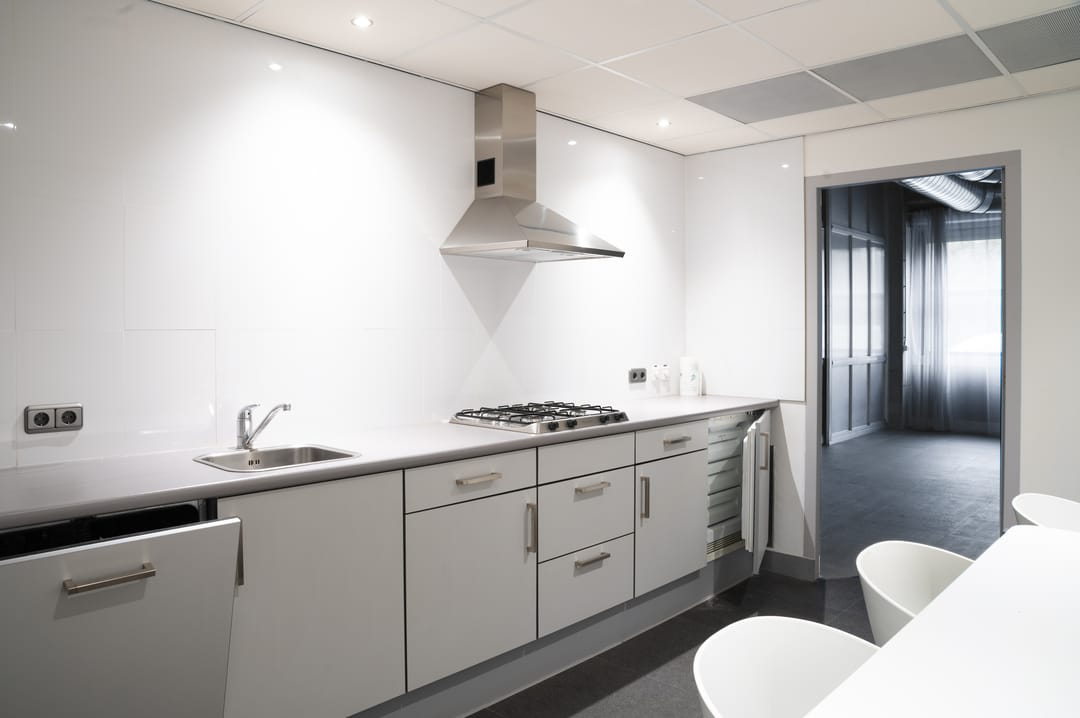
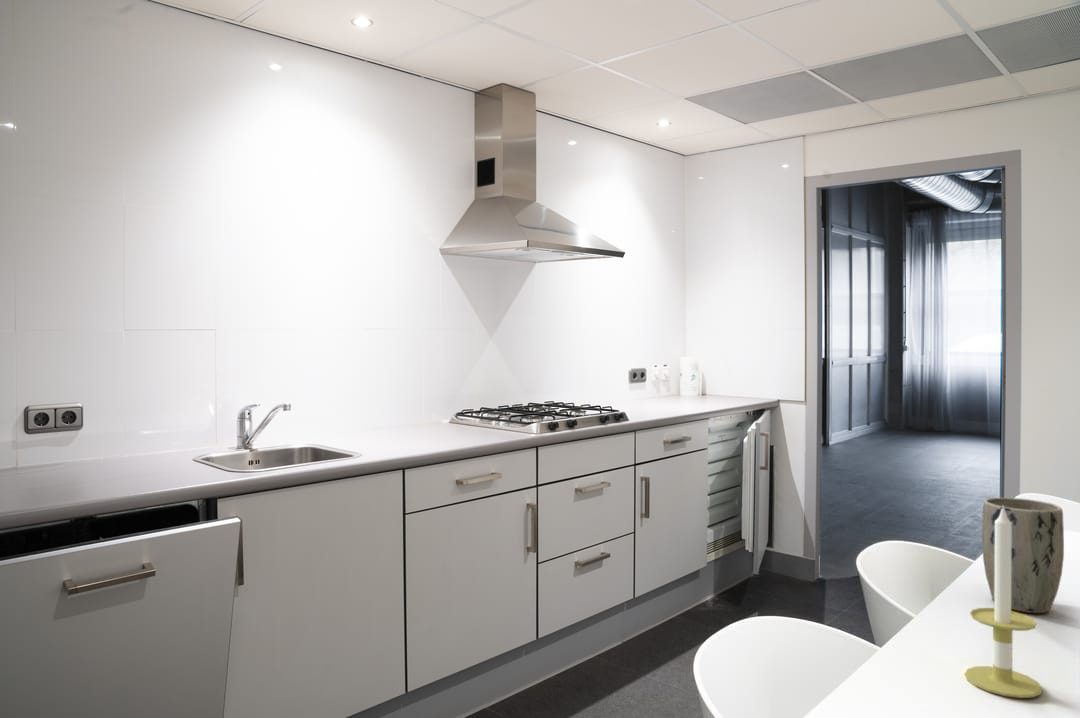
+ plant pot [981,497,1065,614]
+ candle [963,505,1043,699]
